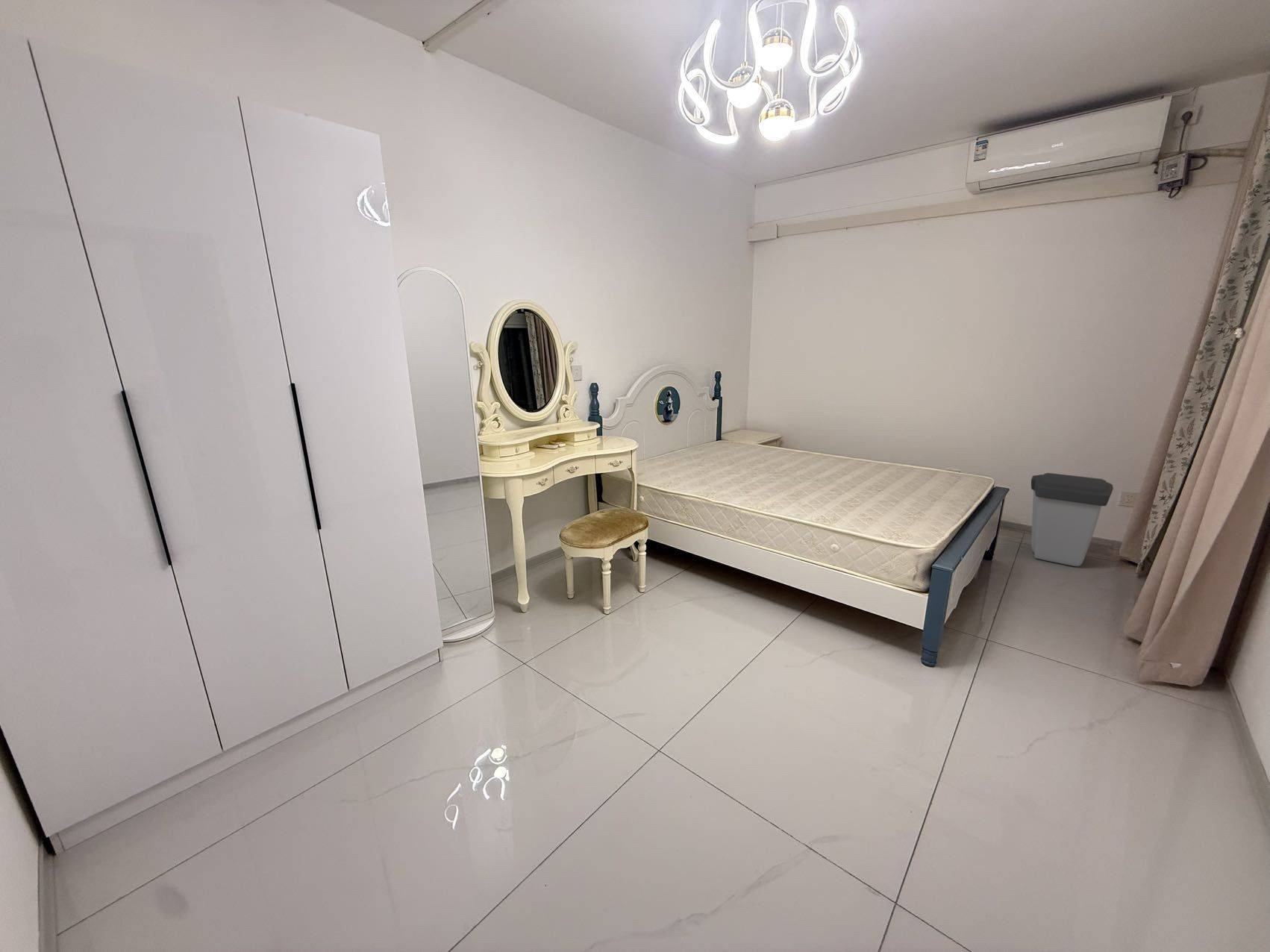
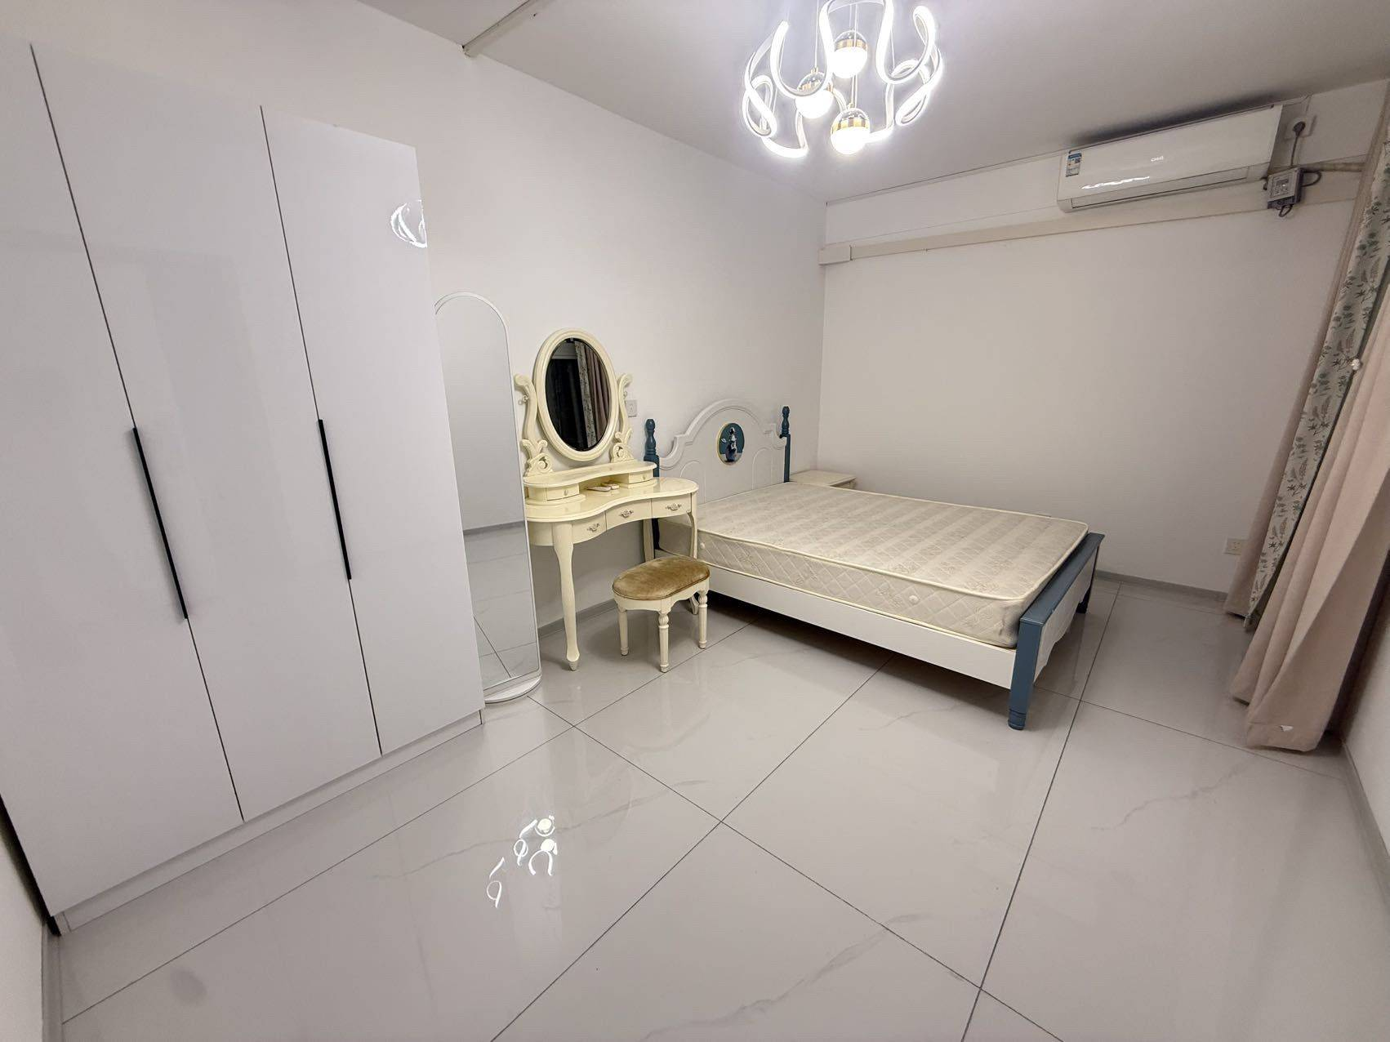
- trash can [1030,472,1114,567]
